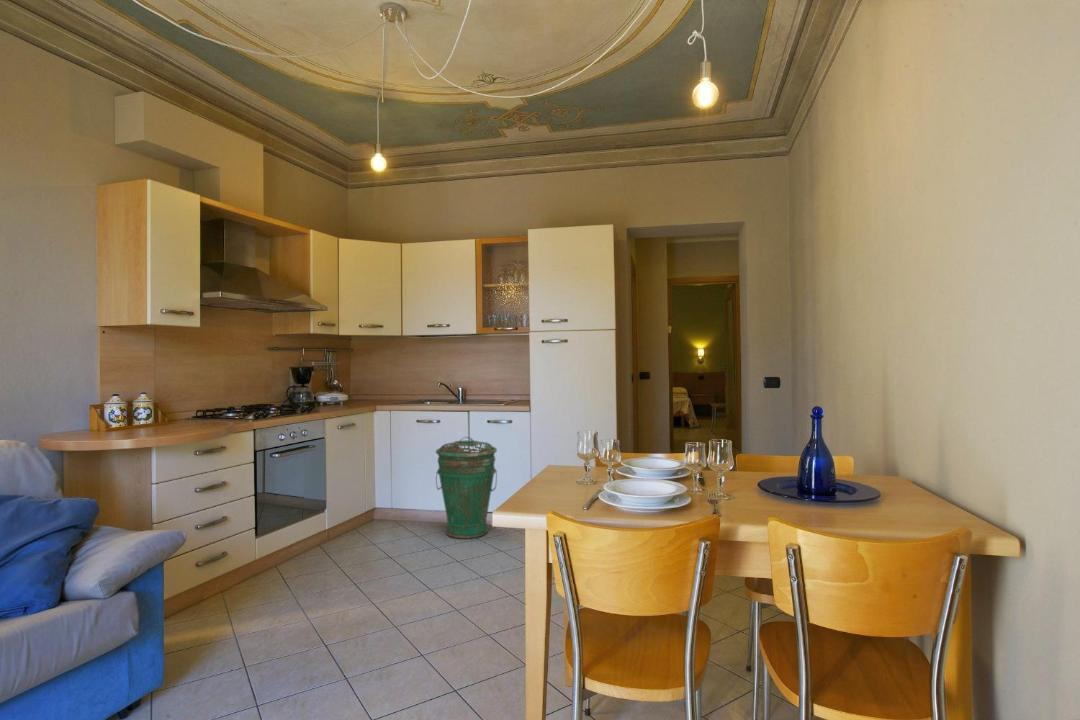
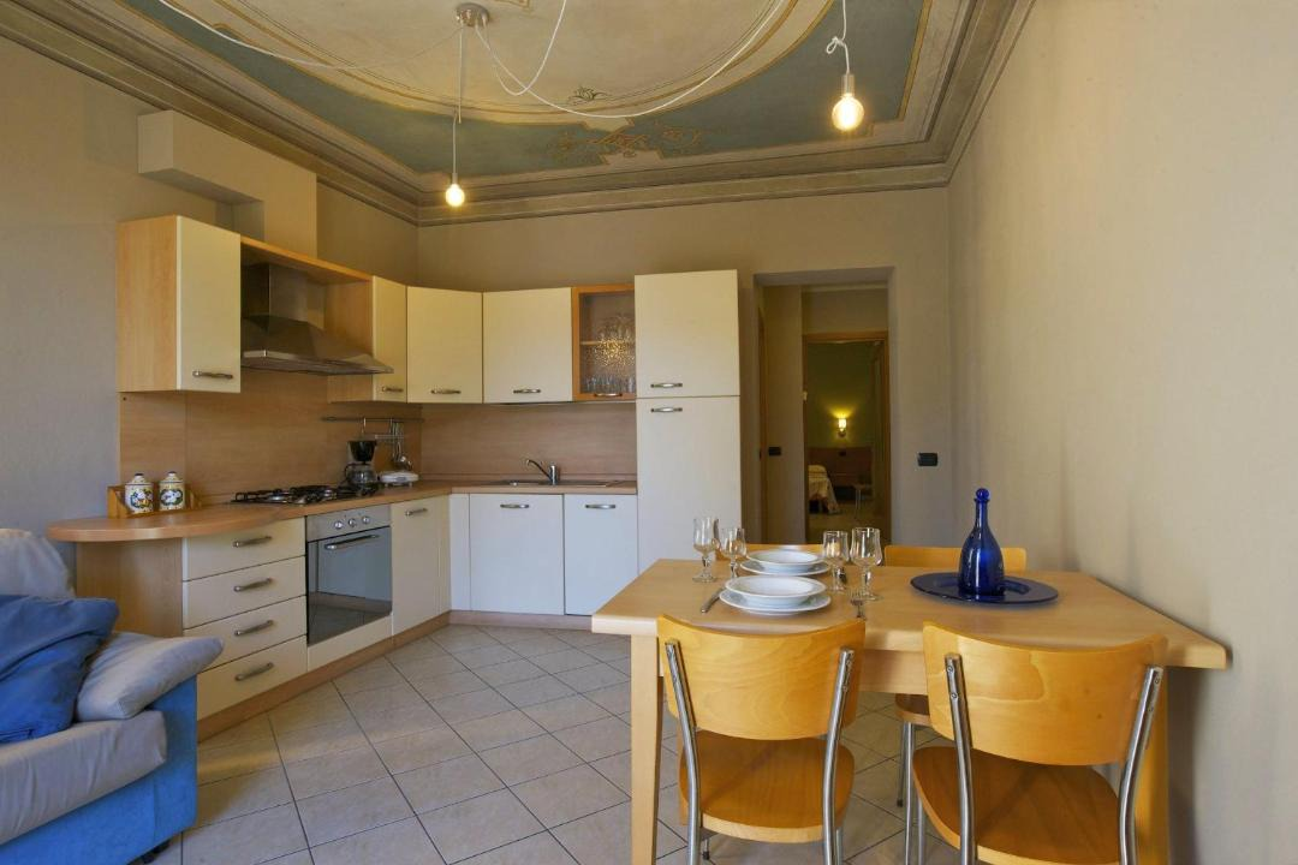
- trash can [435,436,498,540]
